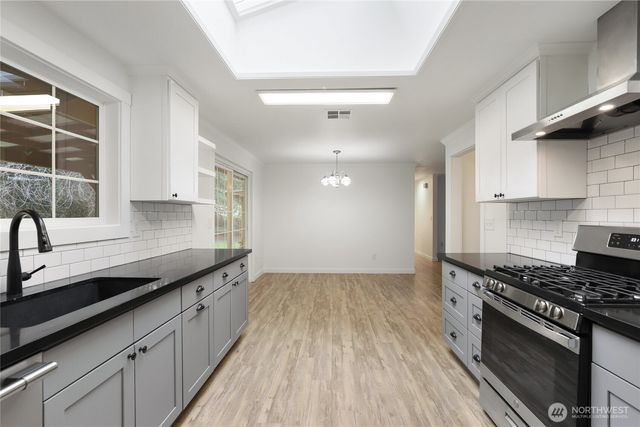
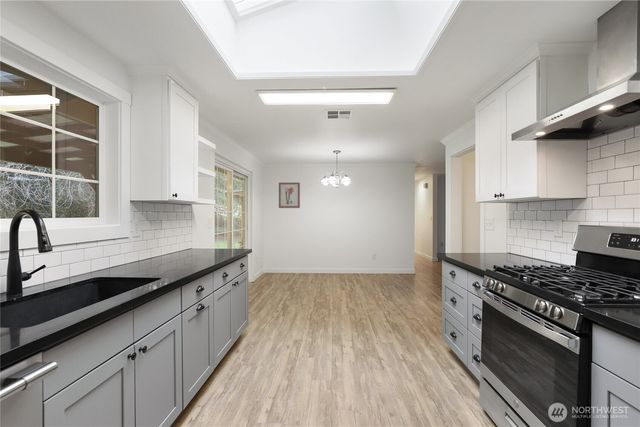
+ wall art [278,182,301,209]
